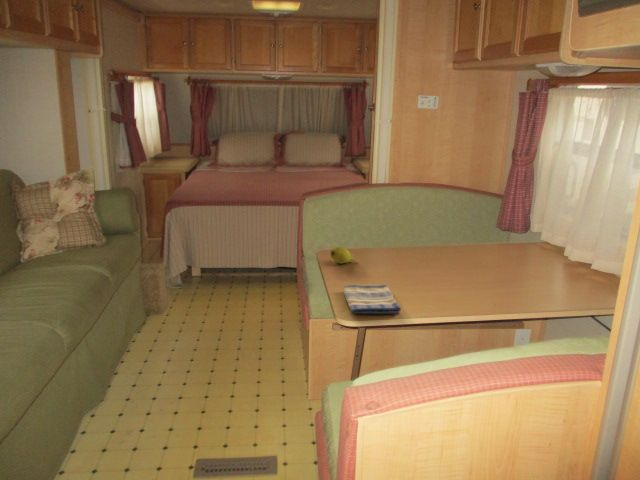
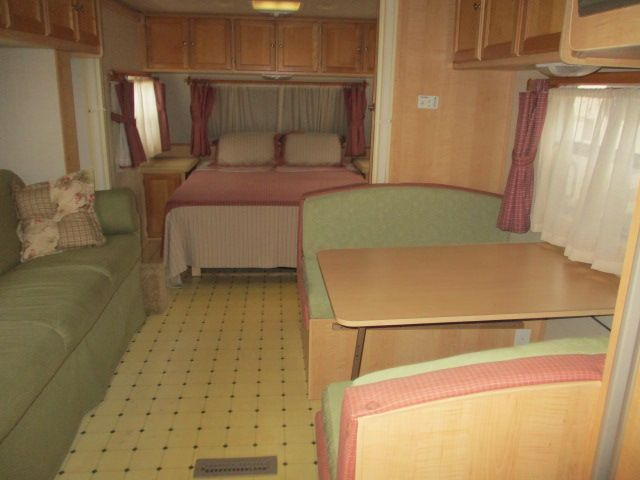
- dish towel [342,283,402,315]
- fruit [329,245,359,265]
